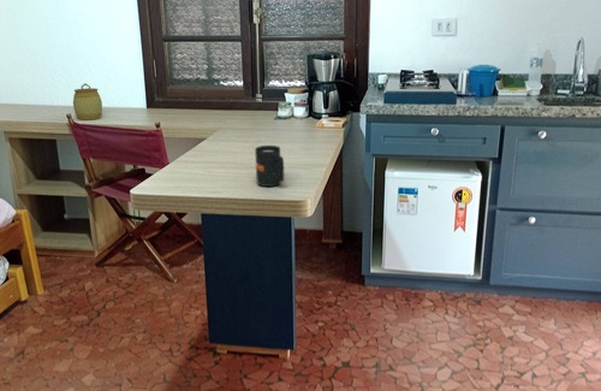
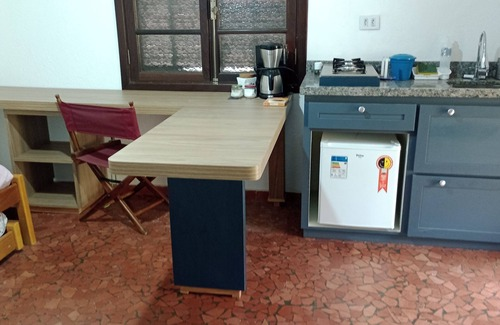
- jar [72,82,103,120]
- mug [254,144,285,188]
